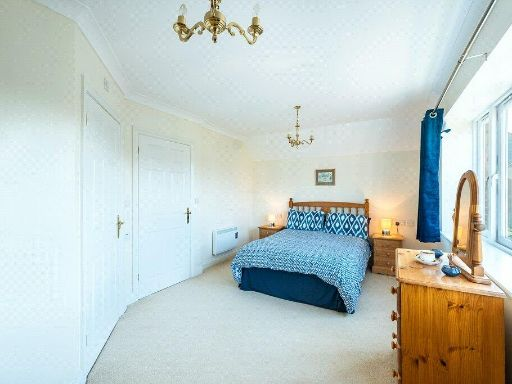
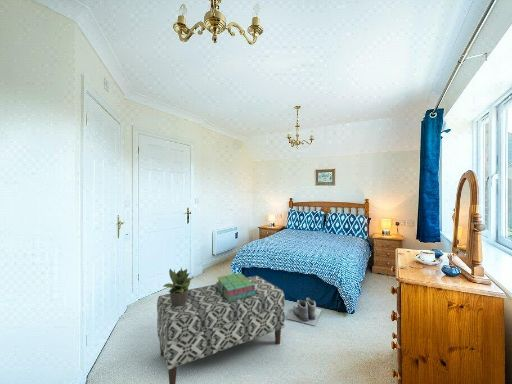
+ potted plant [162,266,194,306]
+ bench [156,275,286,384]
+ boots [286,297,322,326]
+ stack of books [215,272,256,302]
